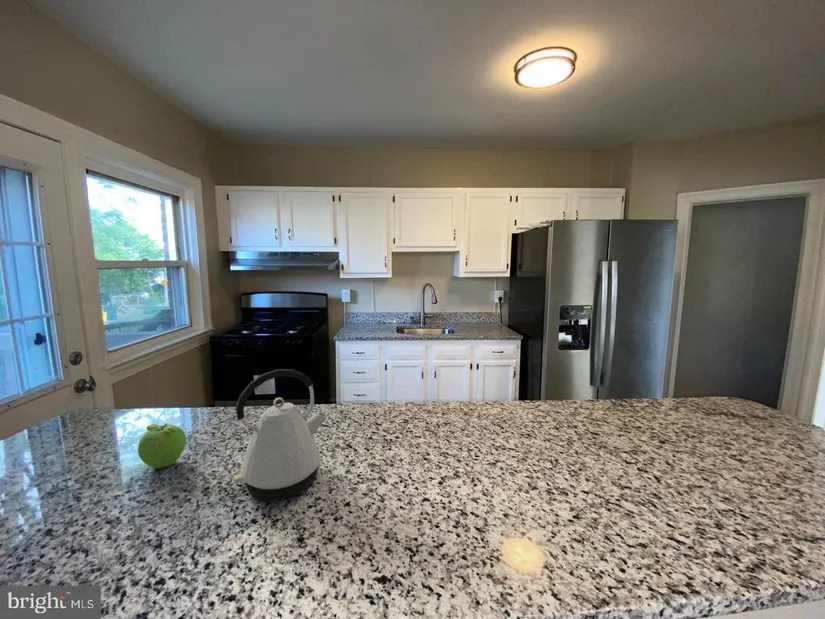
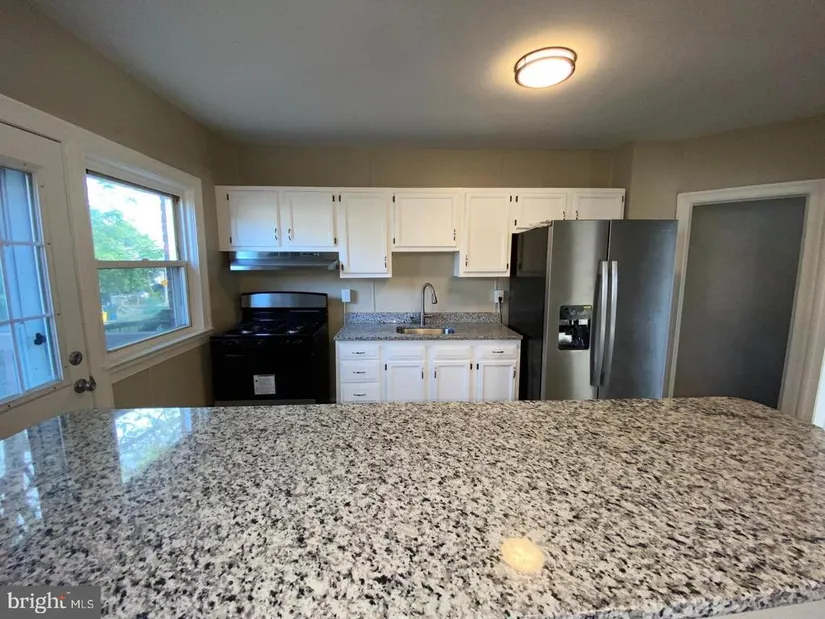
- kettle [233,368,329,502]
- fruit [137,422,187,469]
